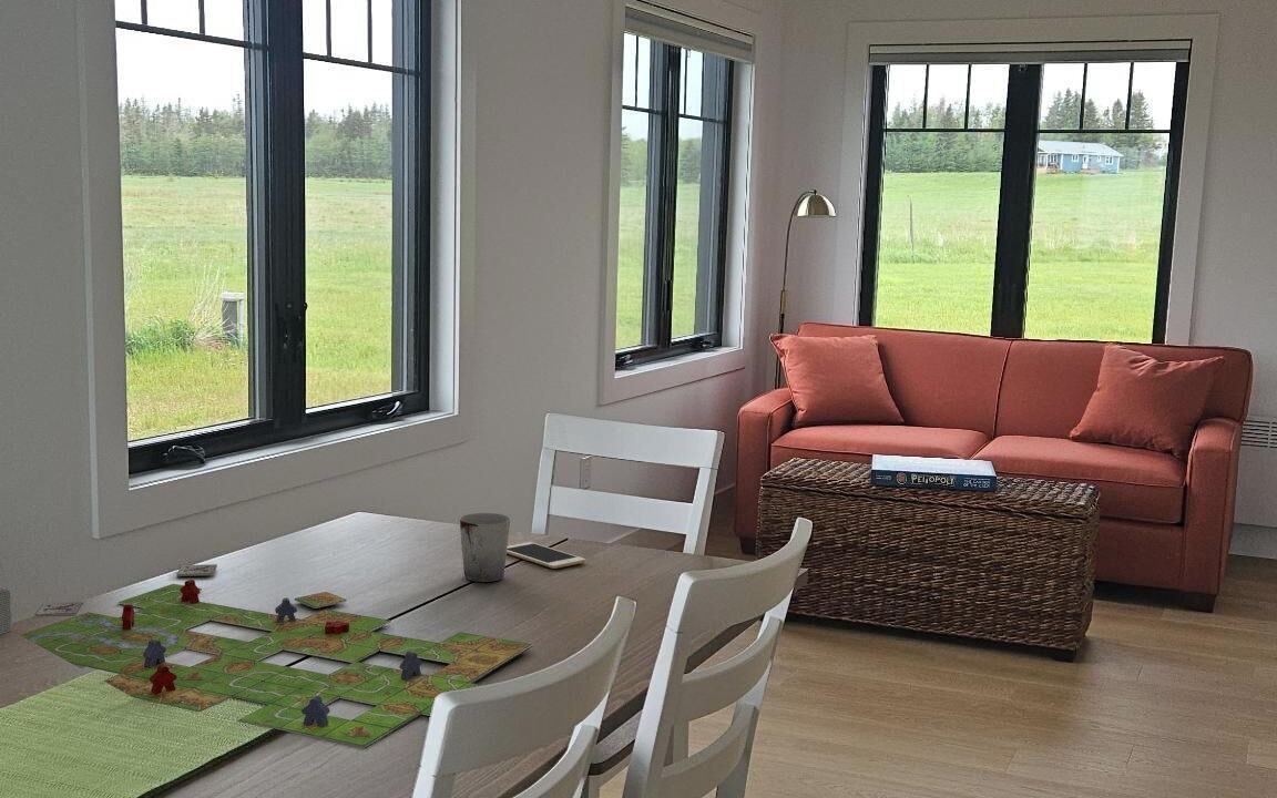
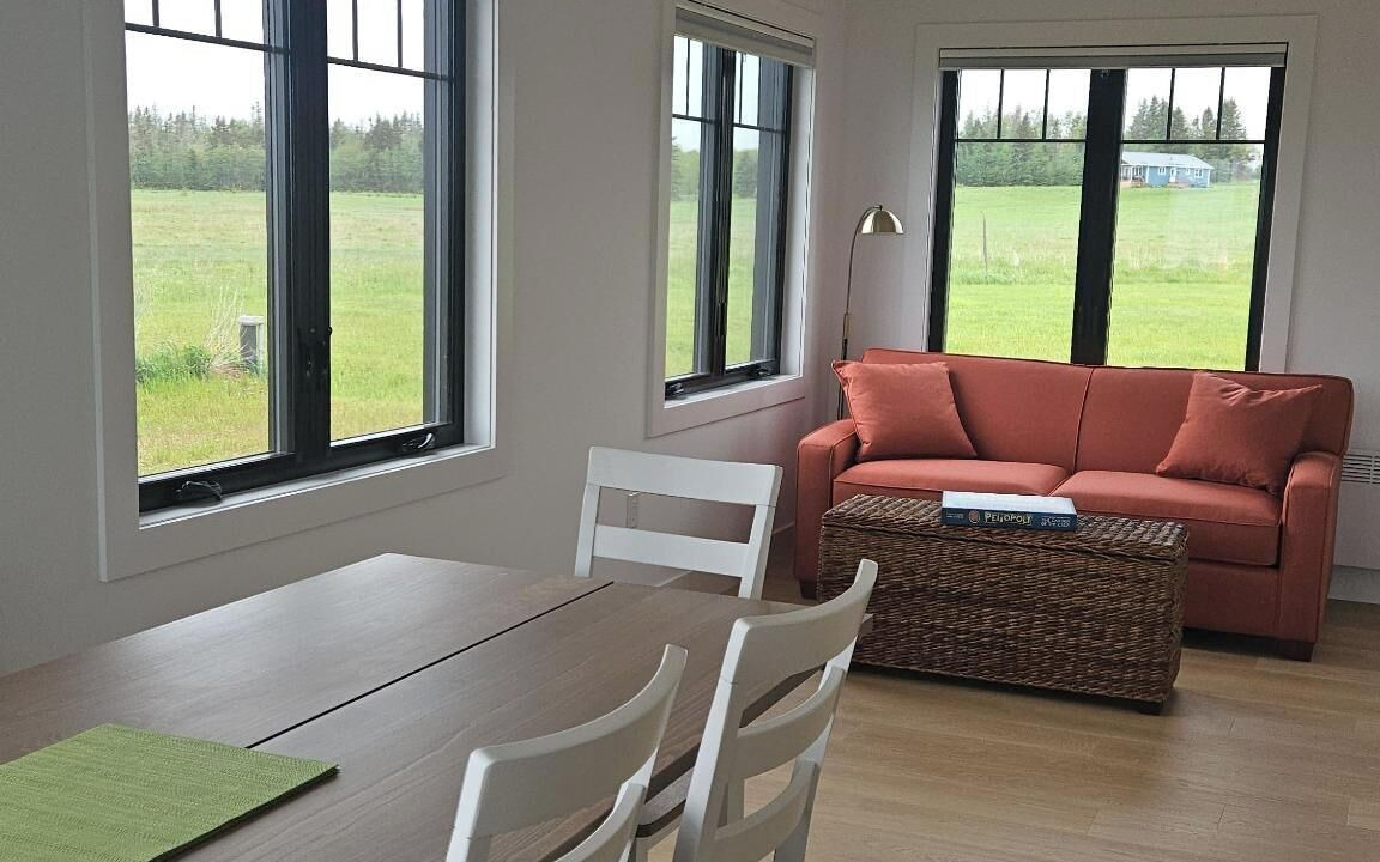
- gameboard [0,563,534,749]
- cell phone [507,541,586,570]
- cup [458,512,512,583]
